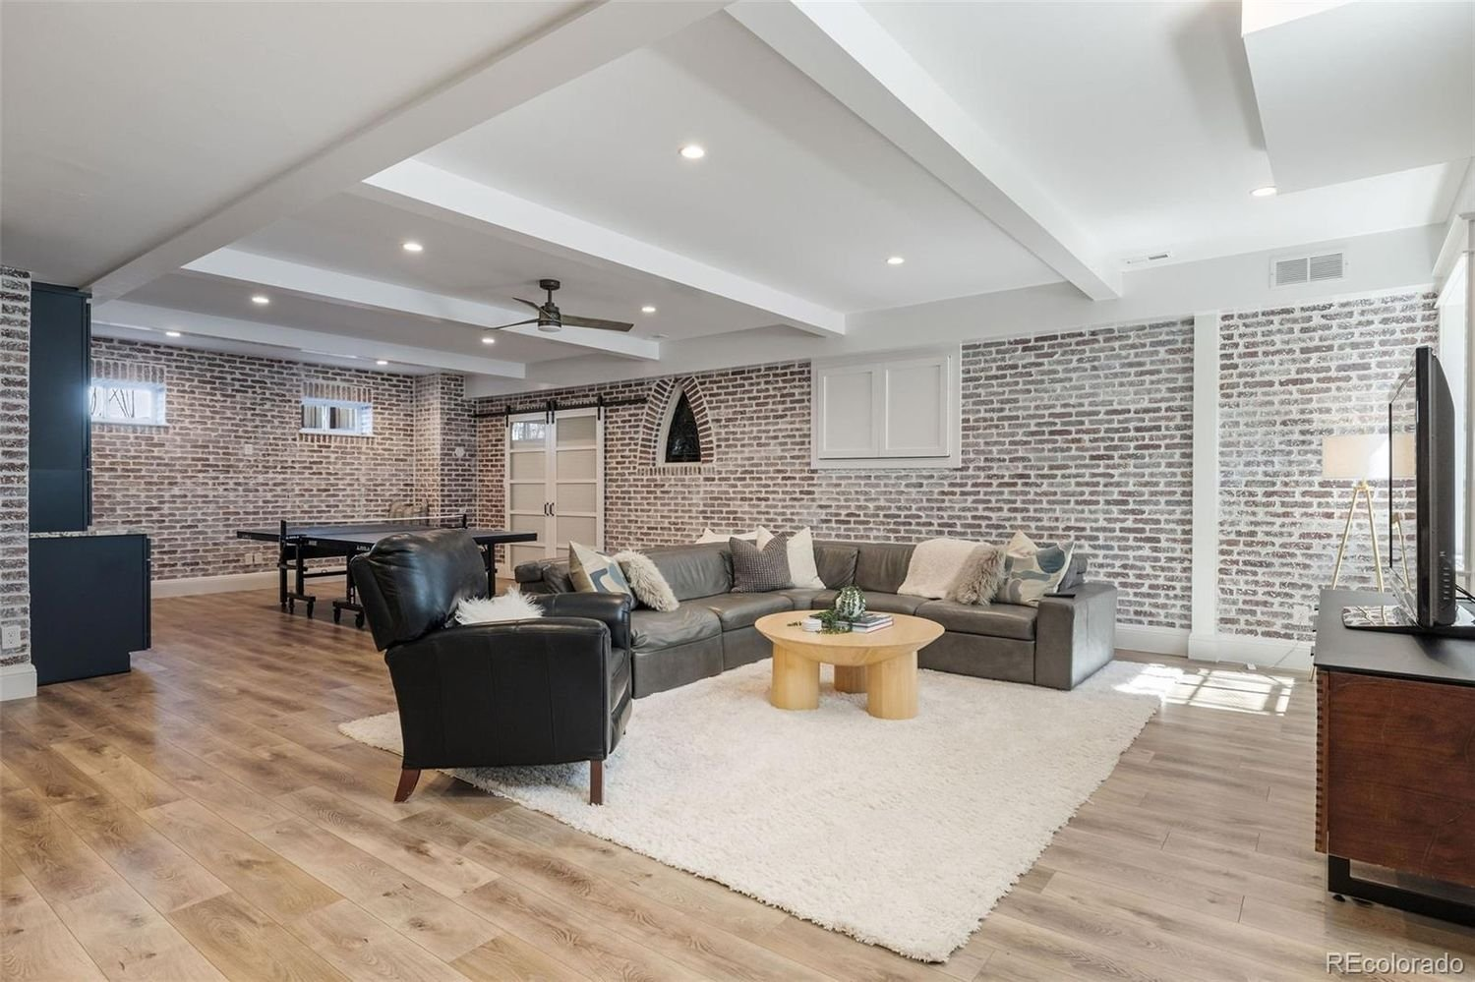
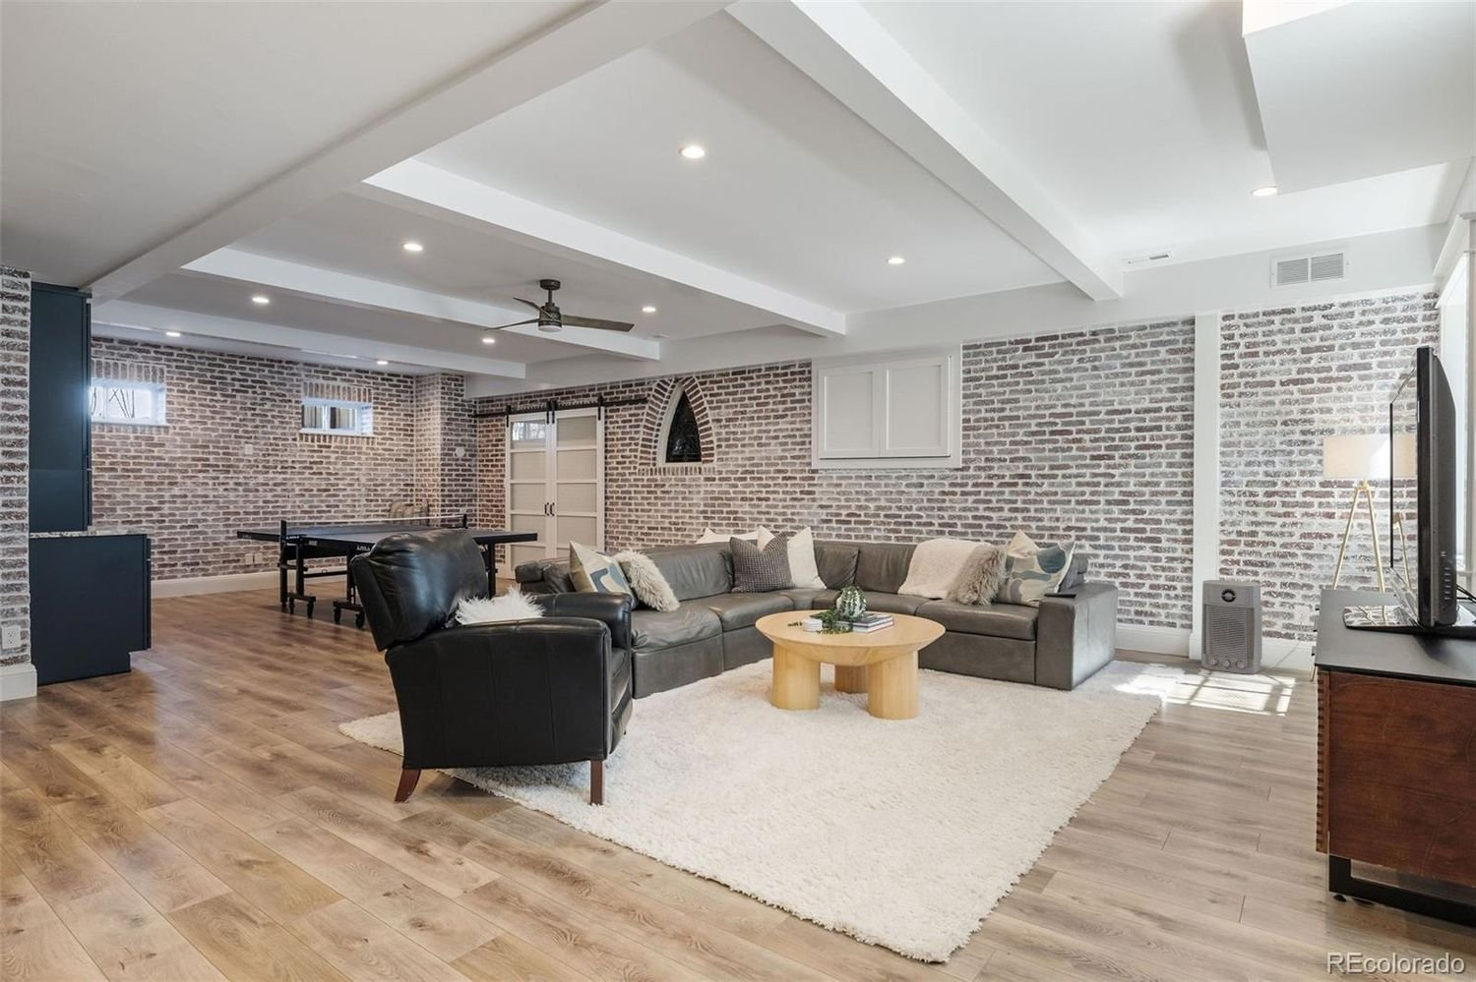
+ air purifier [1201,579,1263,675]
